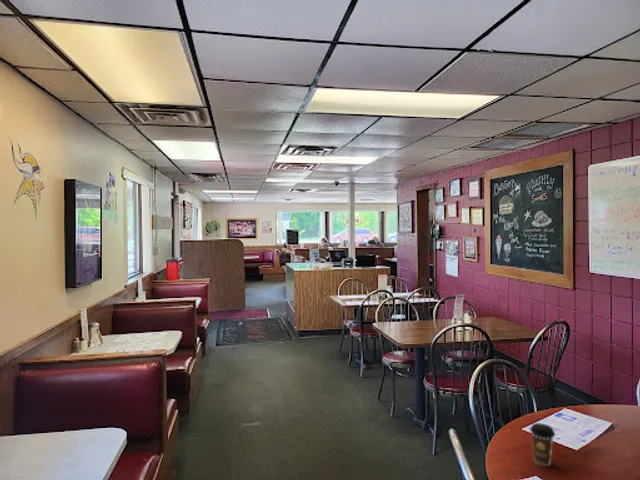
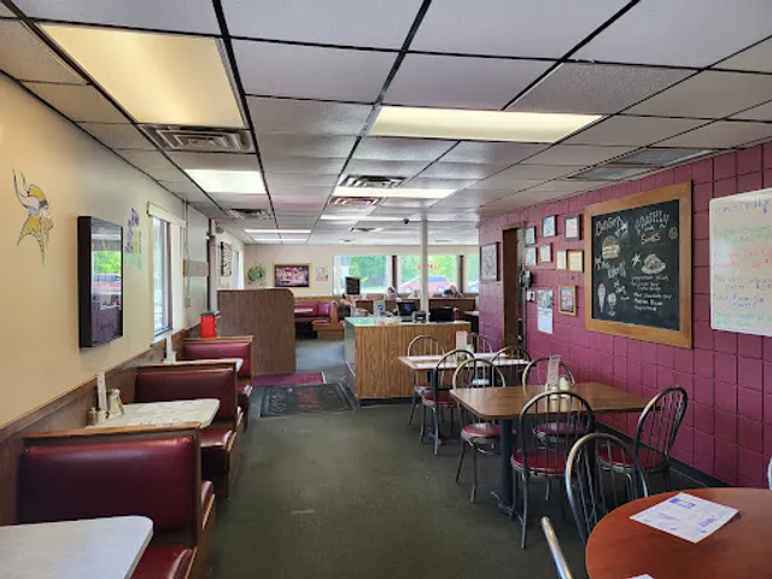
- coffee cup [529,422,556,467]
